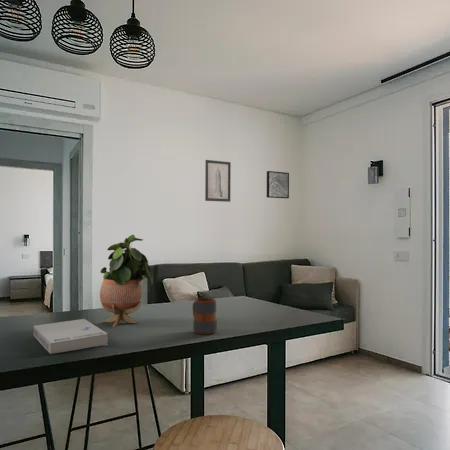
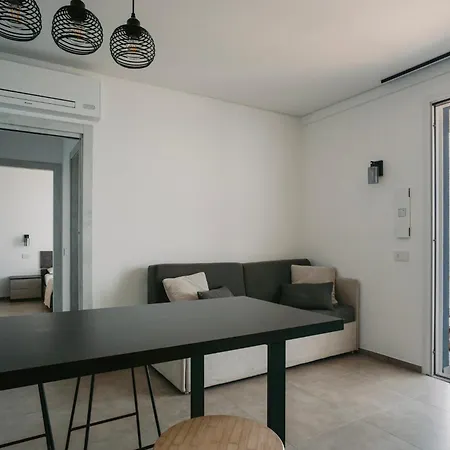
- potted plant [99,234,154,328]
- mug [192,297,218,336]
- wall art [204,159,232,203]
- wall art [266,170,290,199]
- book [33,318,109,355]
